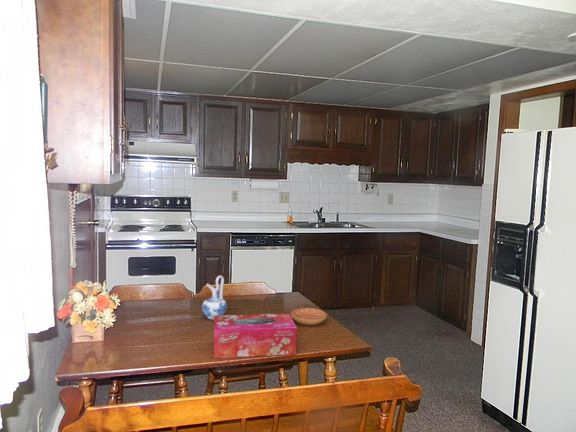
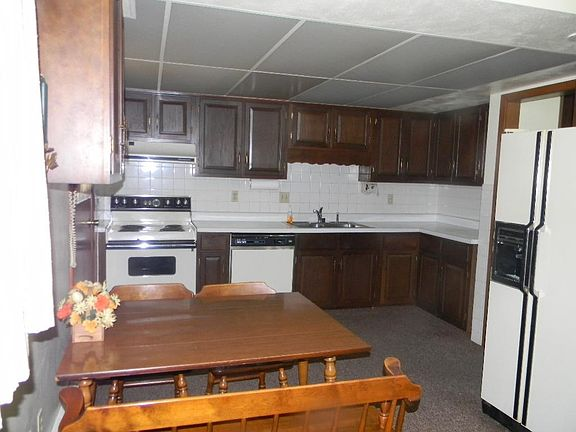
- saucer [290,307,328,326]
- ceramic pitcher [201,275,228,320]
- tissue box [213,313,298,359]
